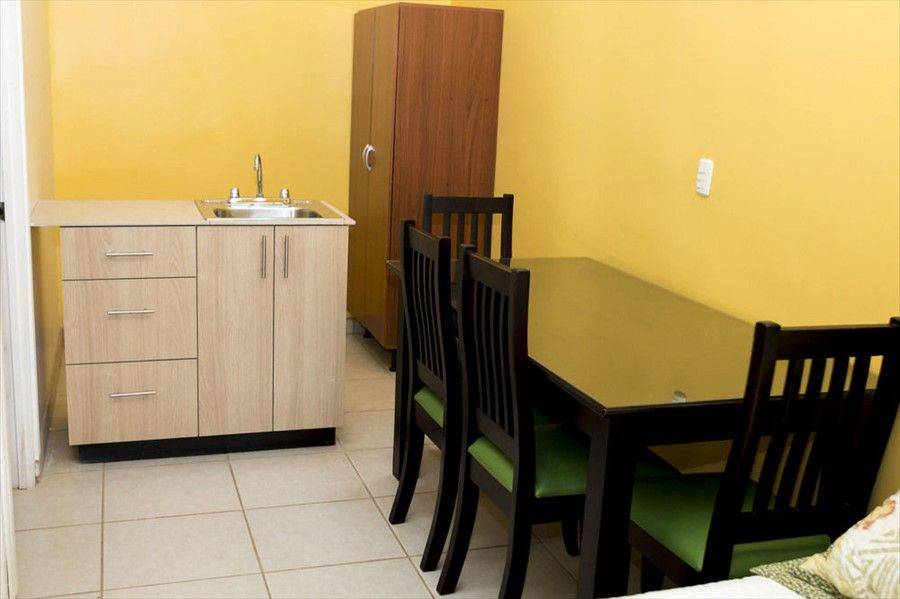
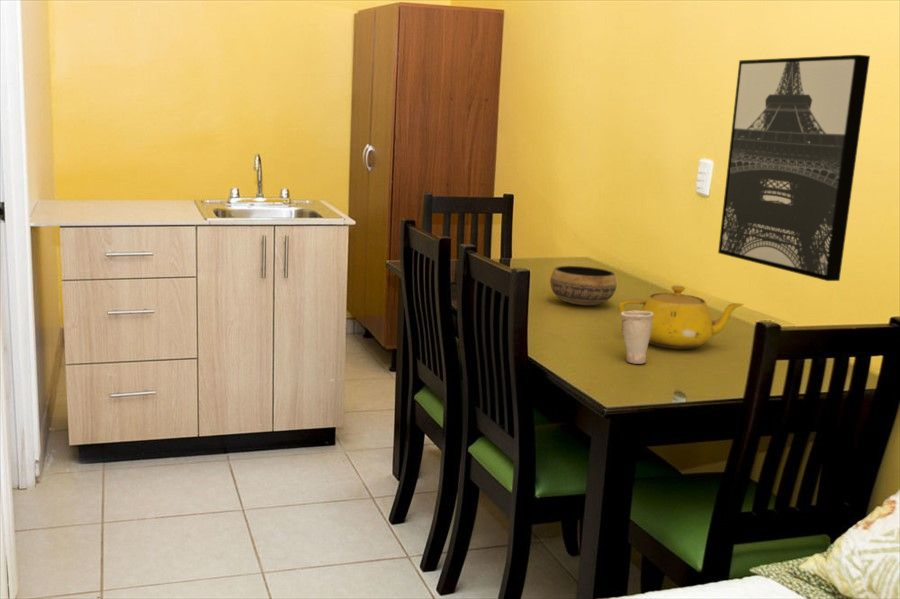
+ wall art [717,54,871,282]
+ cup [620,310,654,365]
+ teapot [618,285,745,350]
+ bowl [549,265,618,306]
